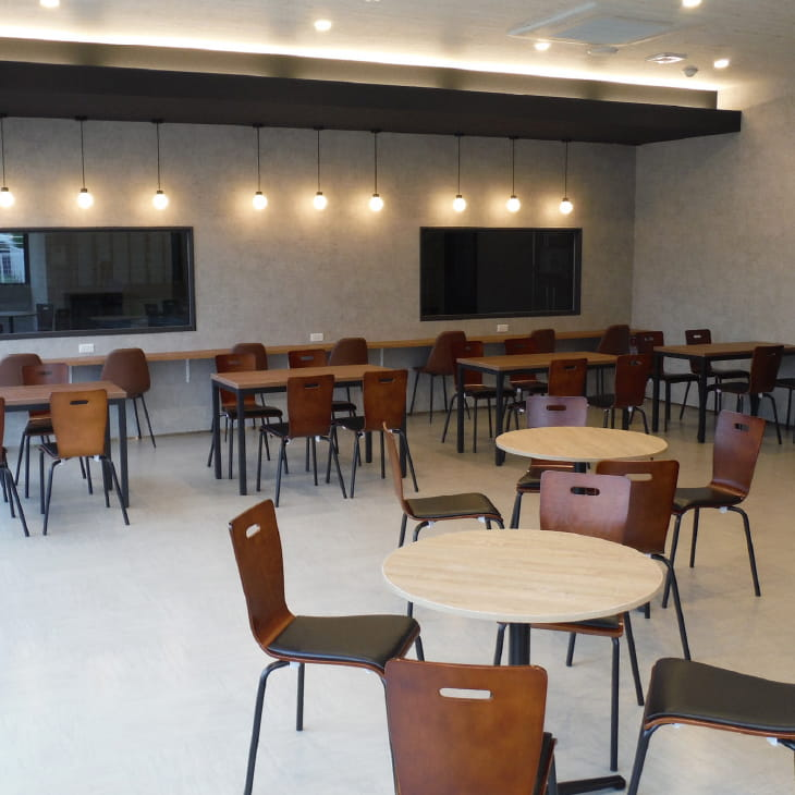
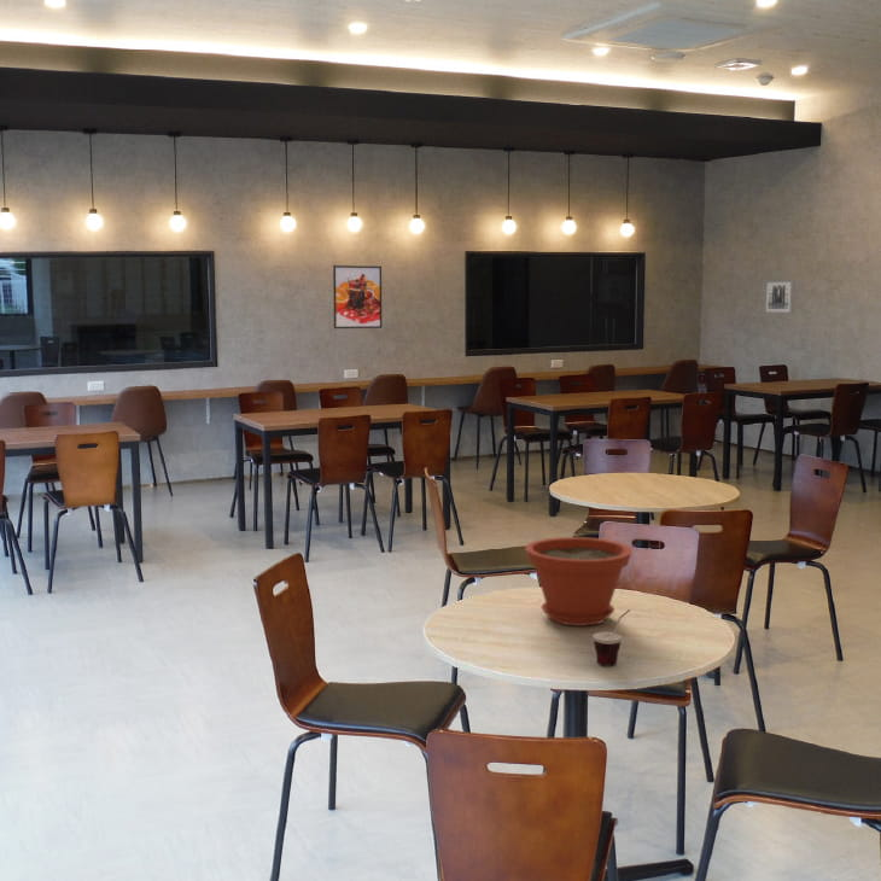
+ wall art [762,279,797,316]
+ cup [591,608,631,667]
+ plant pot [524,536,634,626]
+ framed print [332,264,383,329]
